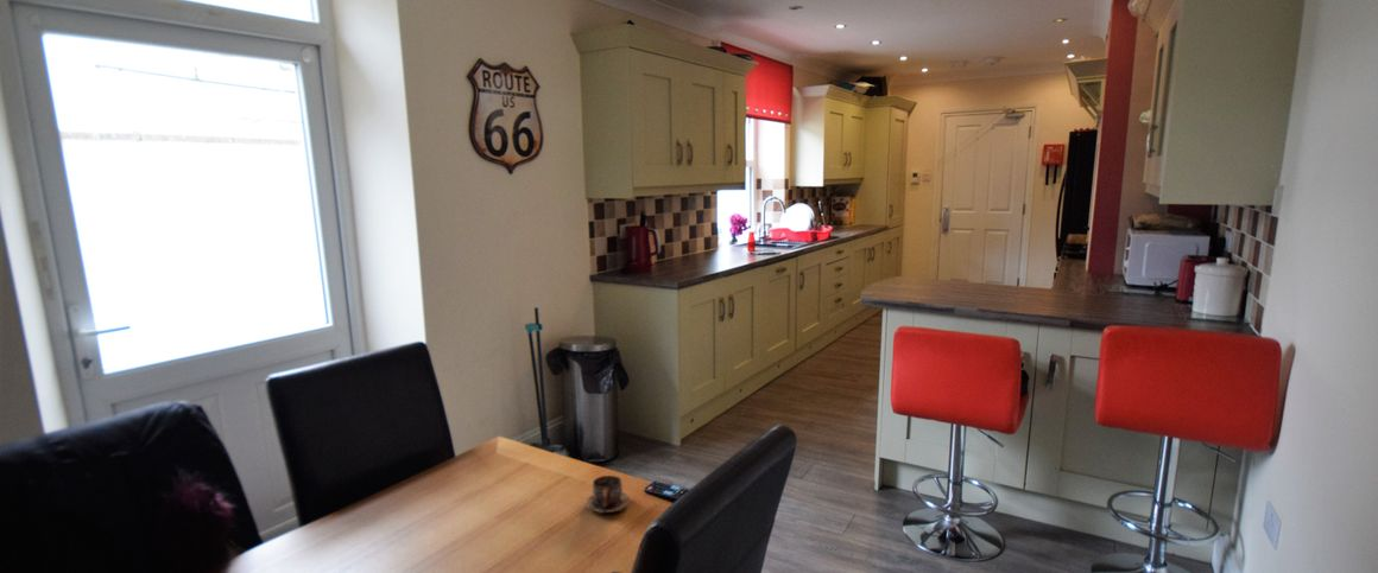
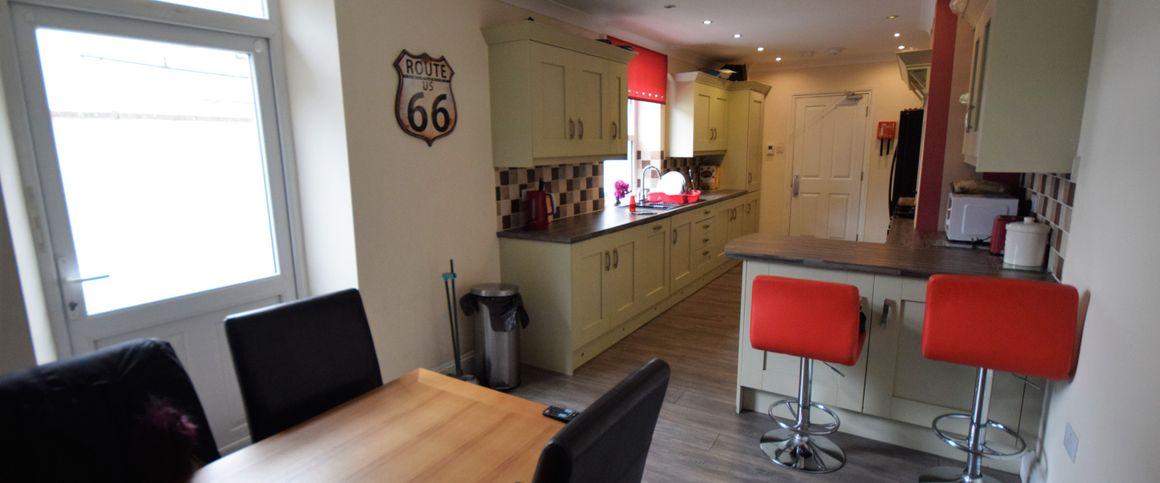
- cup [586,475,631,515]
